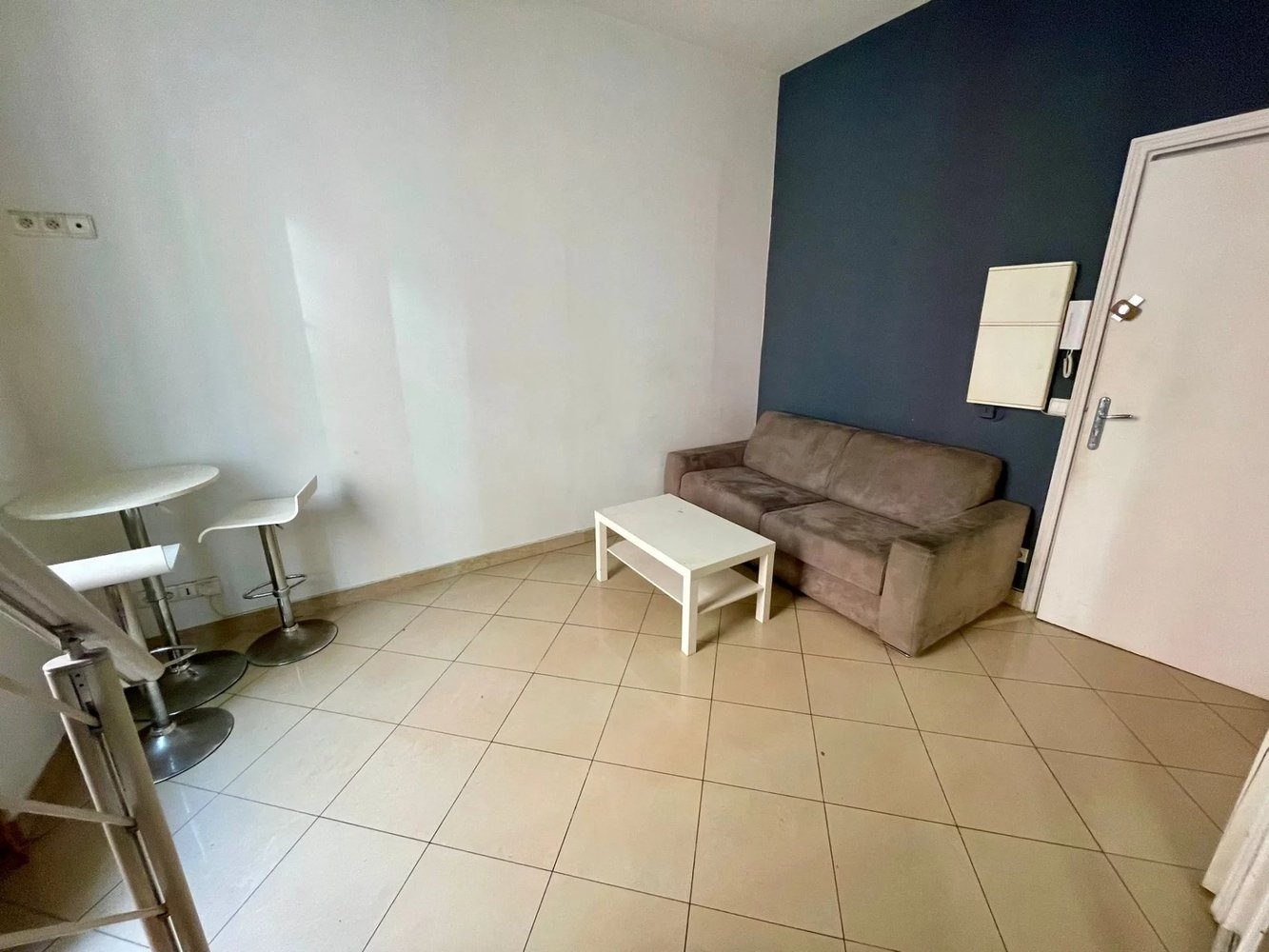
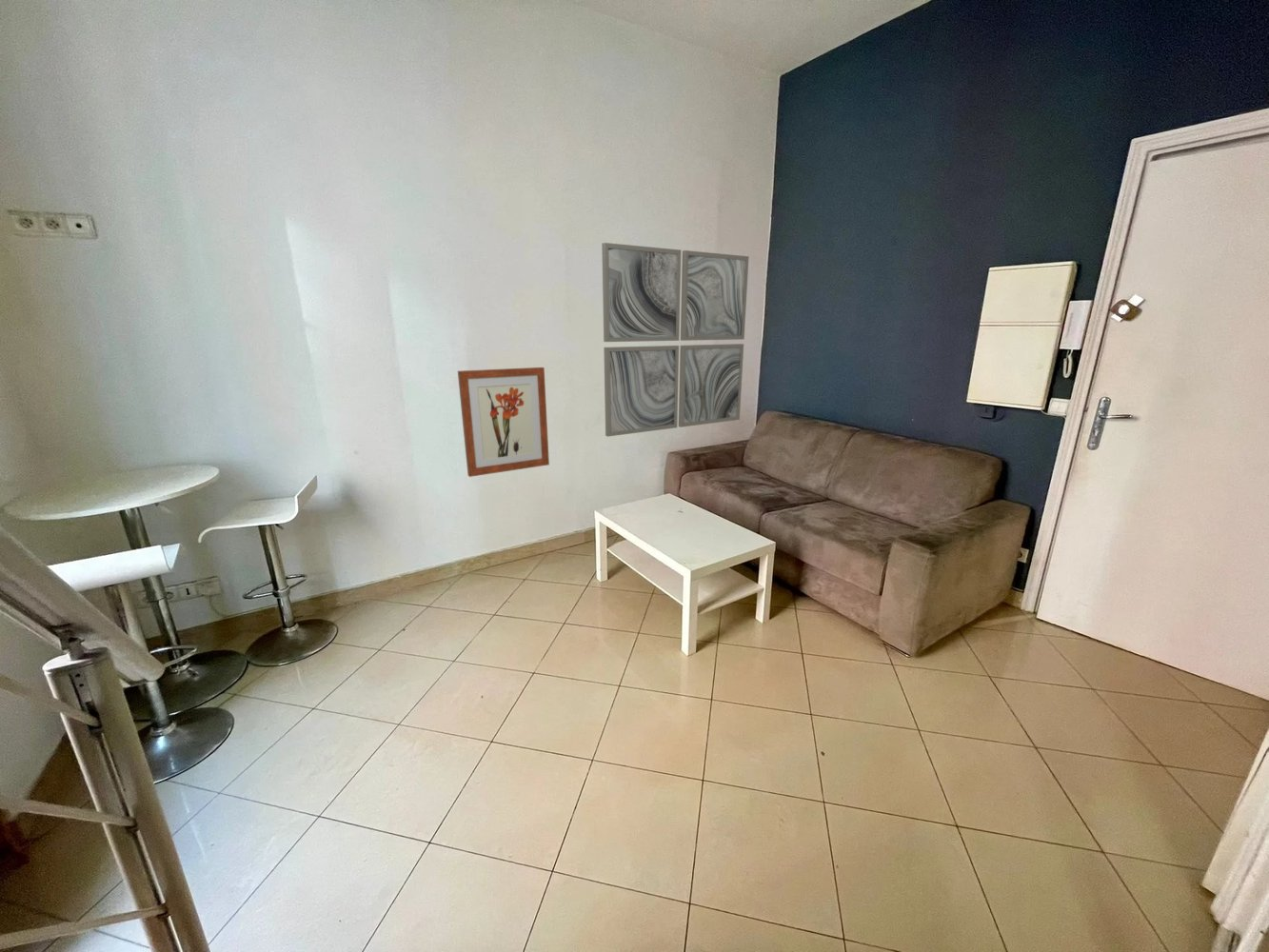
+ wall art [457,367,550,478]
+ wall art [601,242,750,438]
